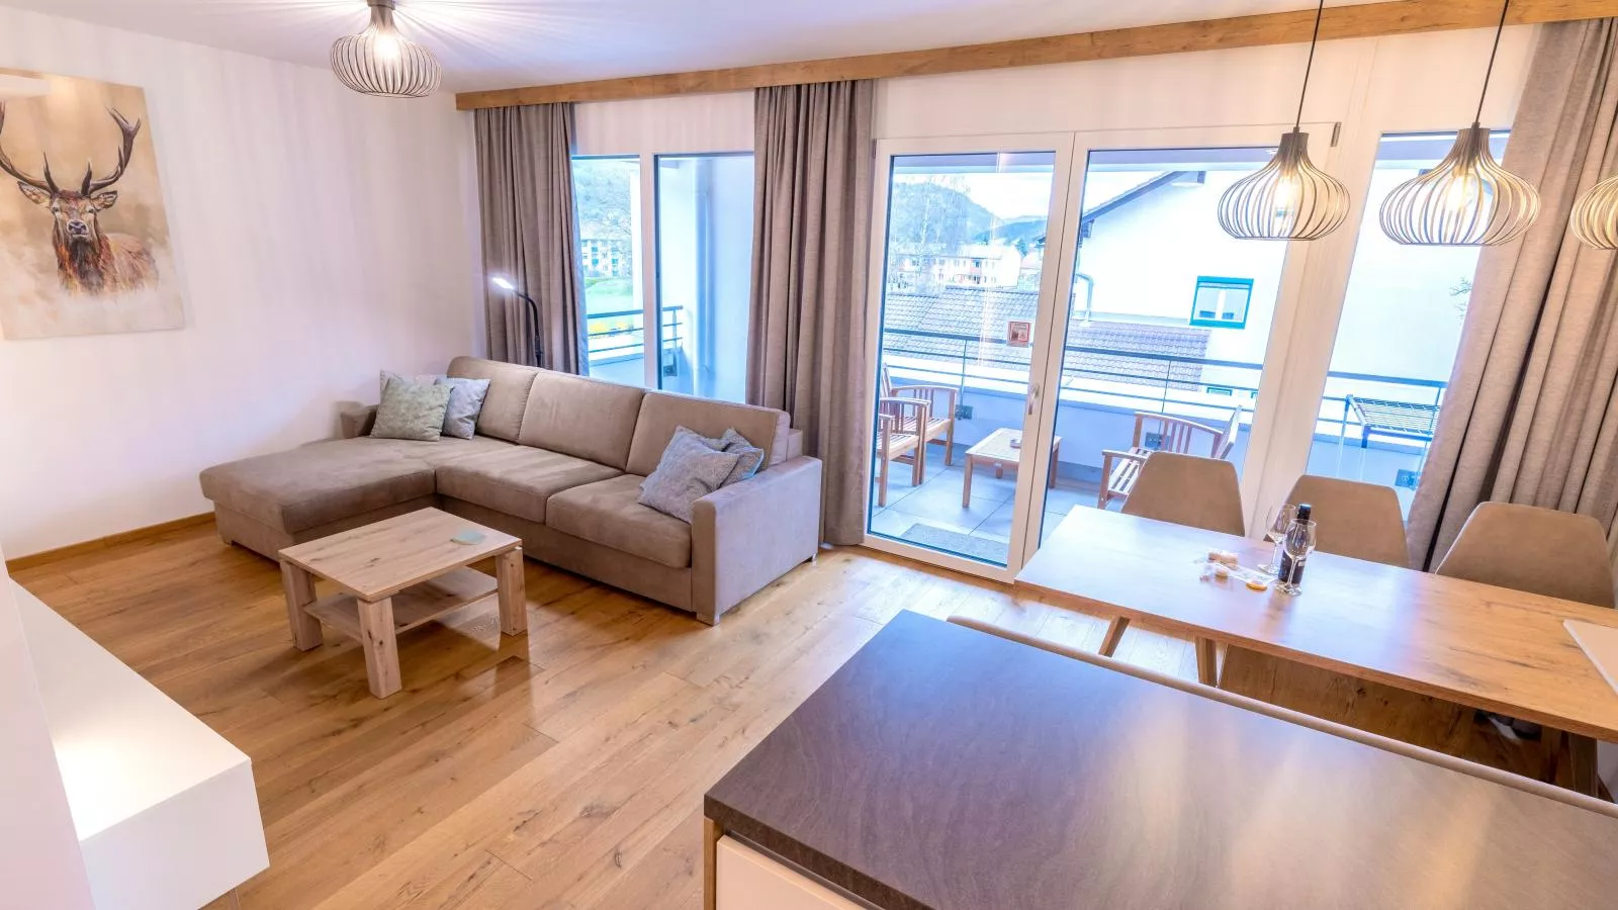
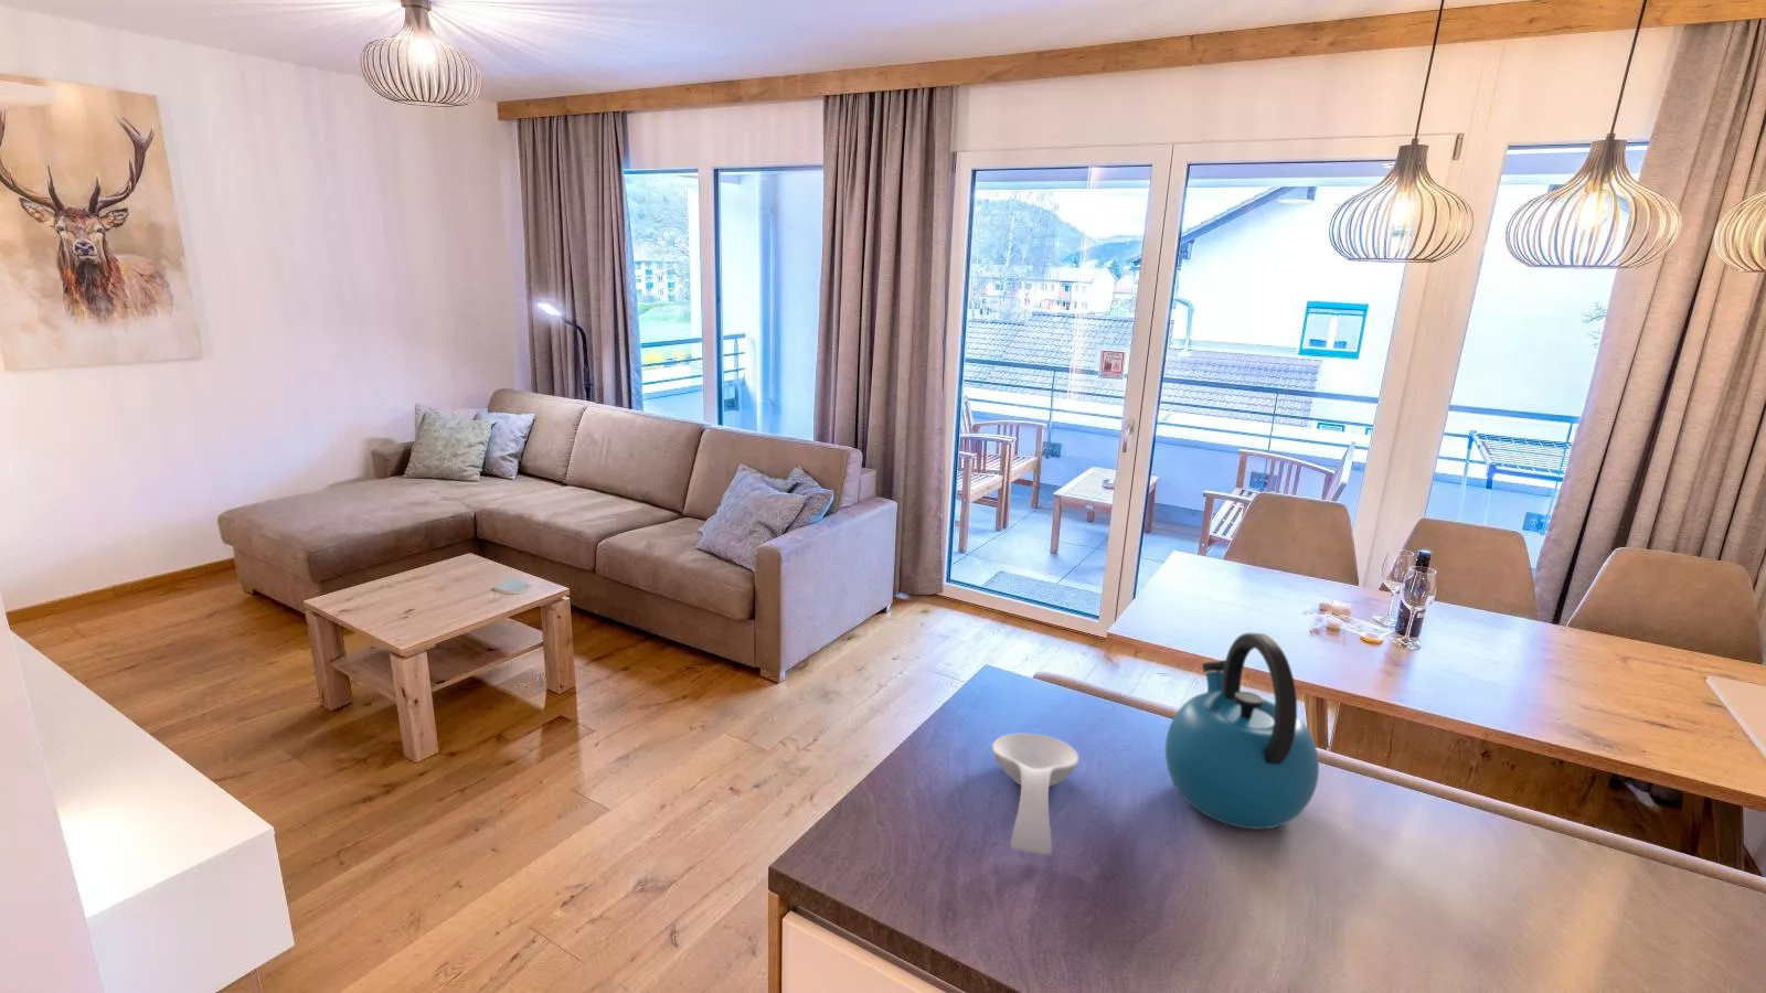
+ kettle [1164,632,1320,829]
+ spoon rest [991,732,1079,855]
